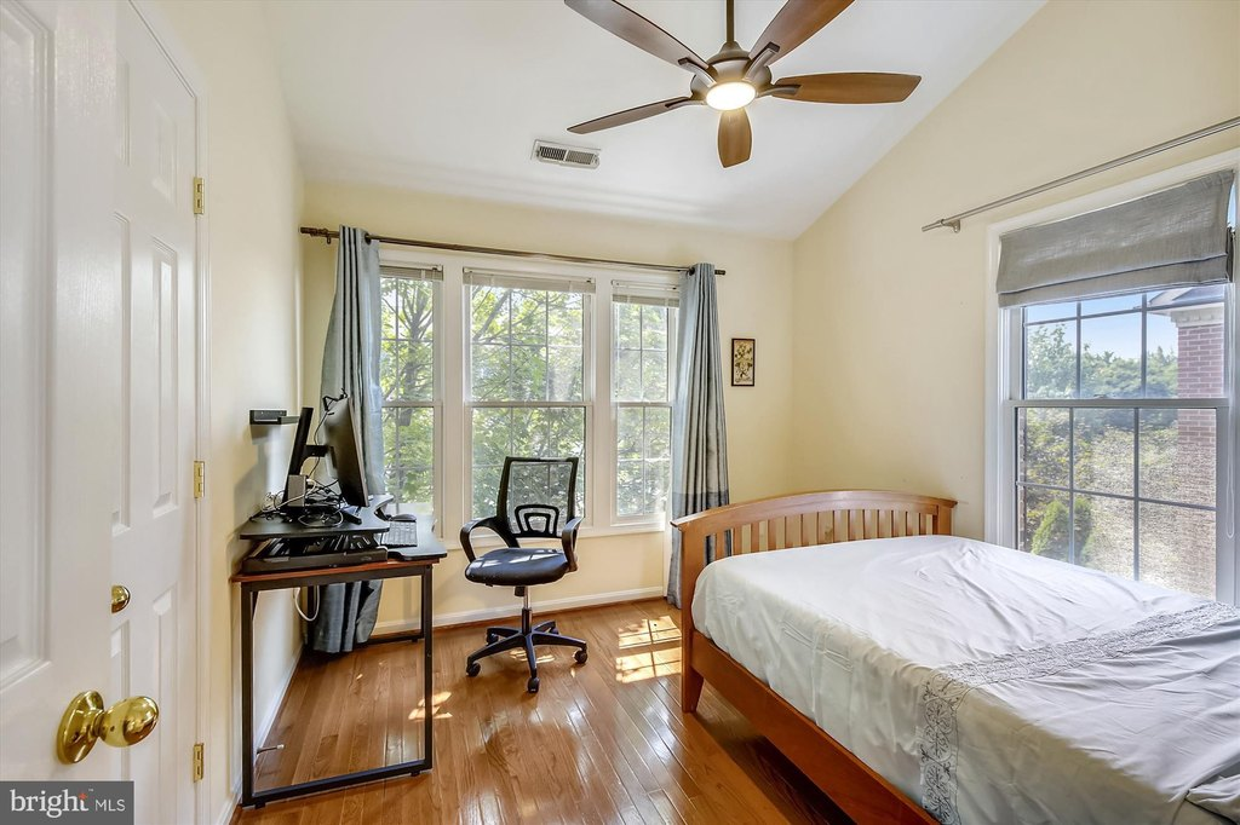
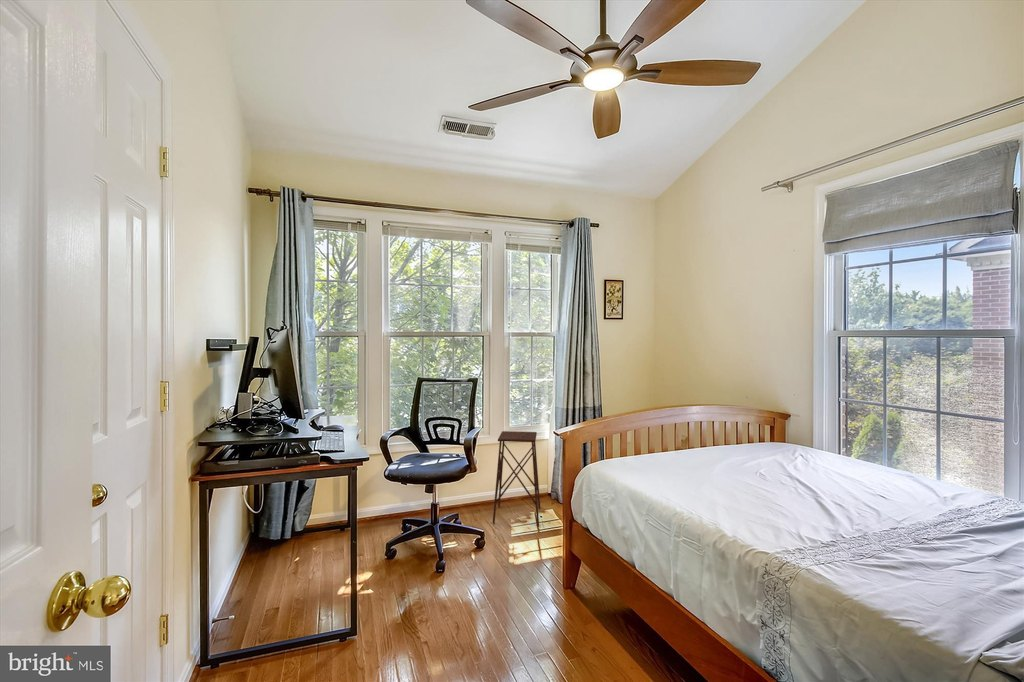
+ side table [492,430,541,527]
